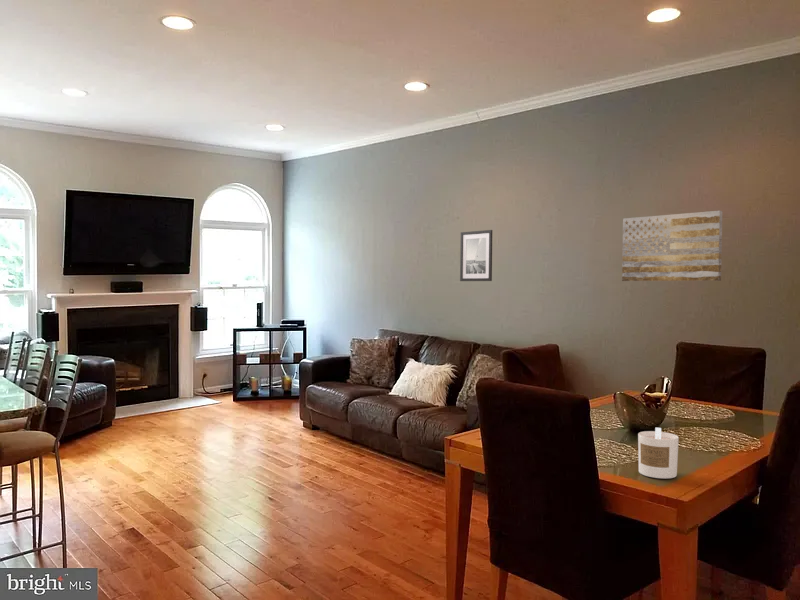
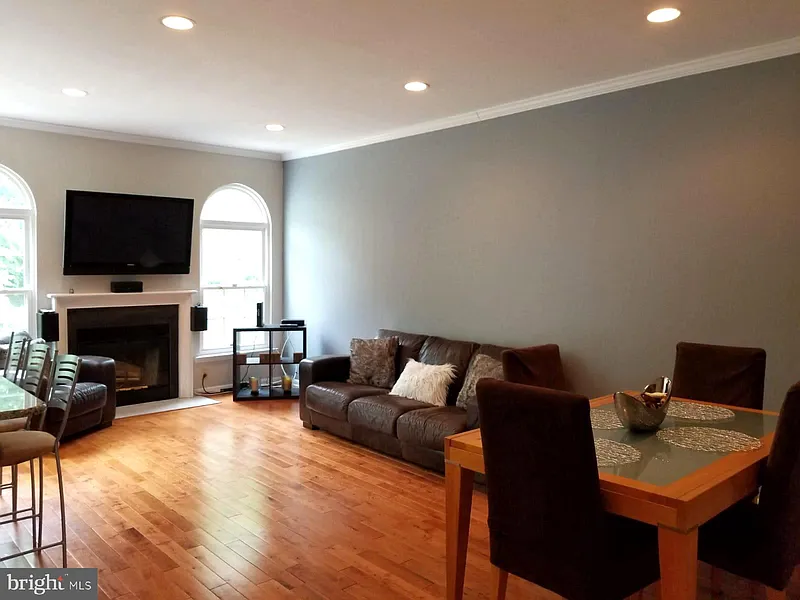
- candle [637,427,680,480]
- wall art [459,229,493,282]
- wall art [621,210,723,282]
